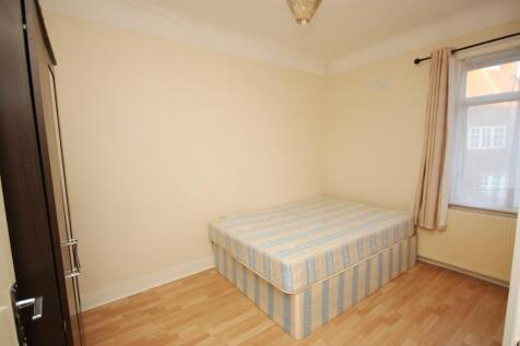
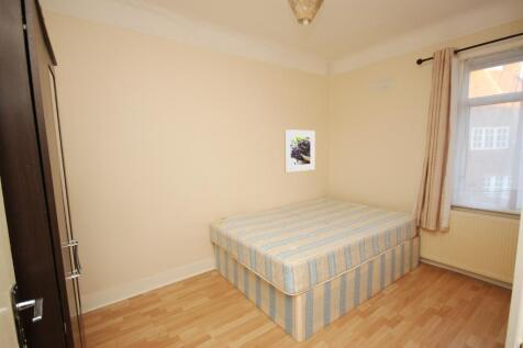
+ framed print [283,128,316,173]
